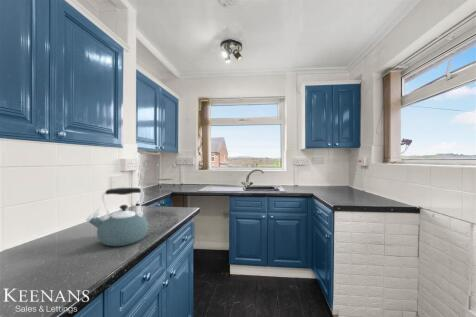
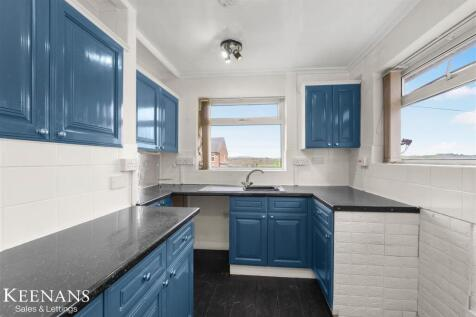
- kettle [85,187,149,247]
